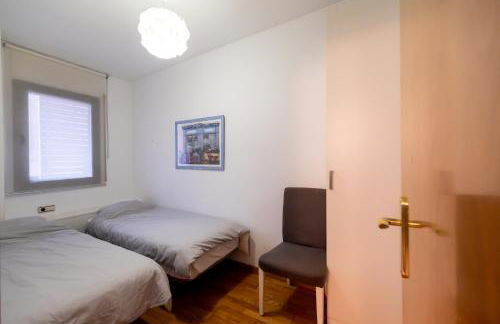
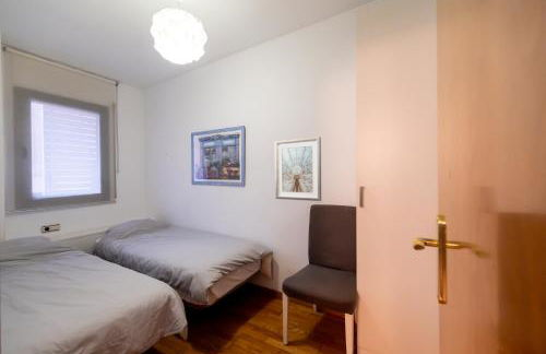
+ picture frame [274,135,322,202]
